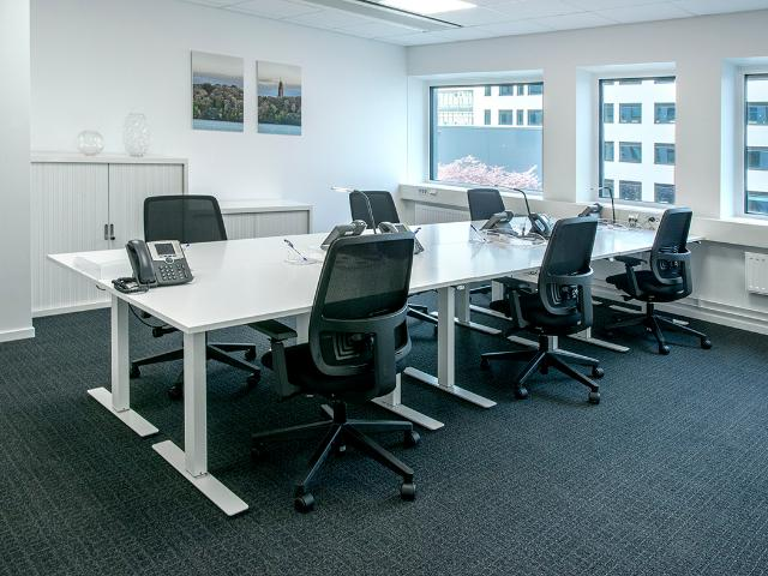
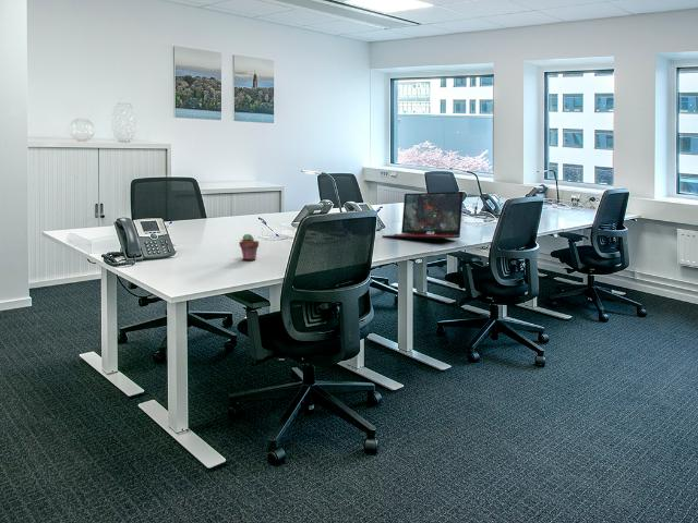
+ potted succulent [238,233,260,260]
+ laptop [381,191,465,240]
